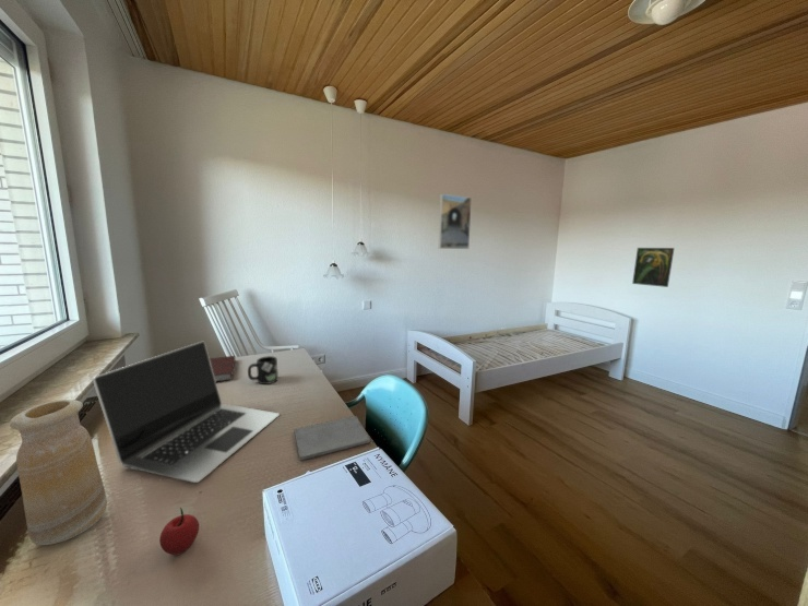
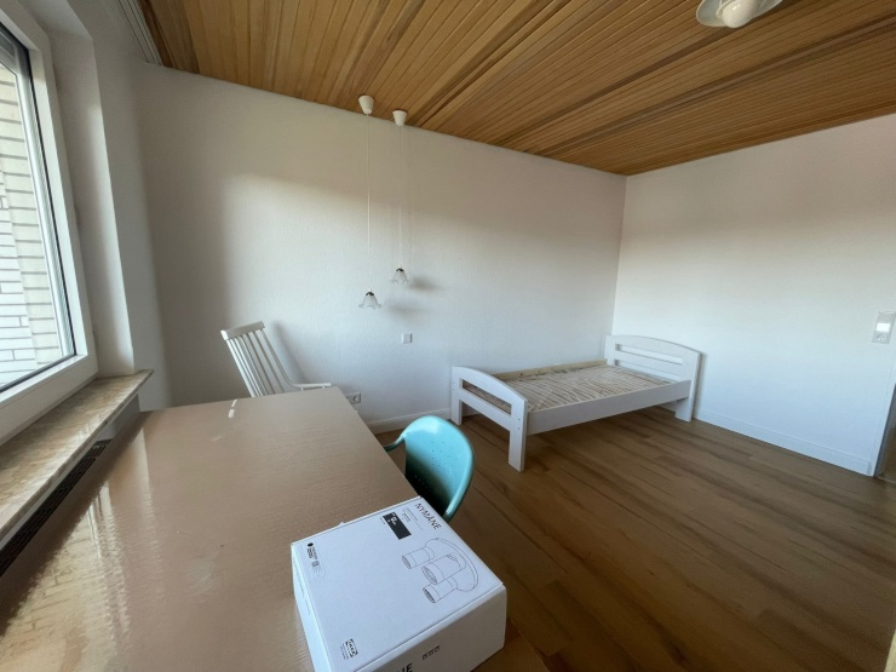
- apple [158,507,200,556]
- mug [247,355,280,385]
- vase [9,399,108,546]
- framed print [631,247,676,288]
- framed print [438,193,473,250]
- notebook [209,355,236,383]
- laptop [92,341,281,484]
- notepad [293,415,371,461]
